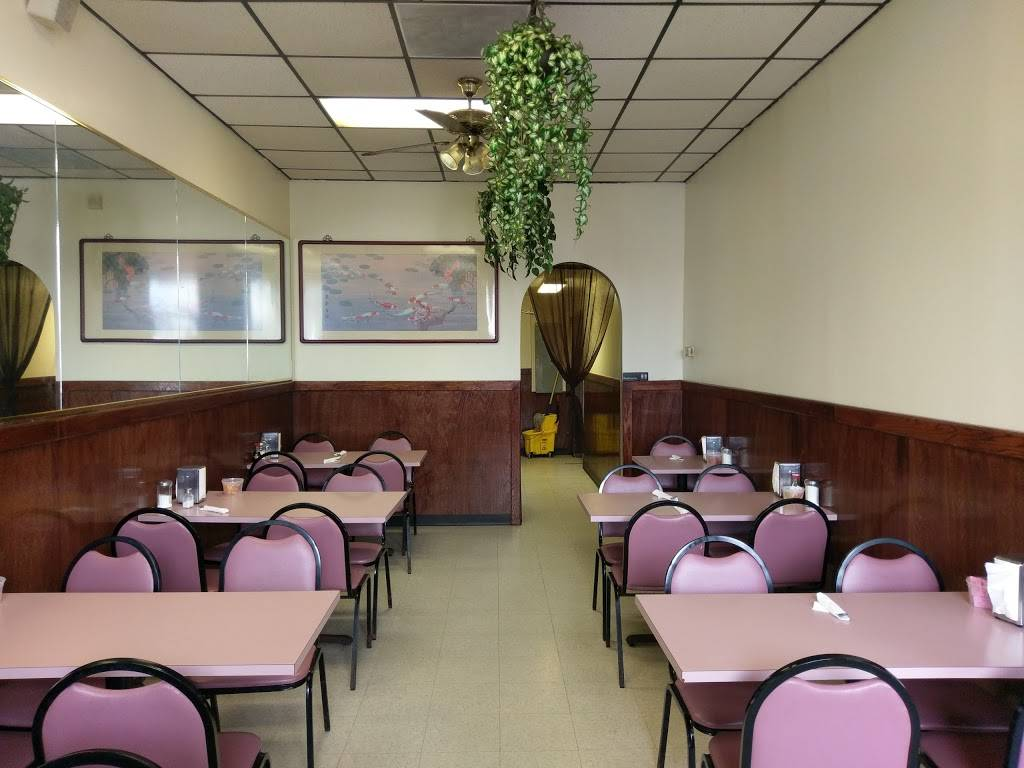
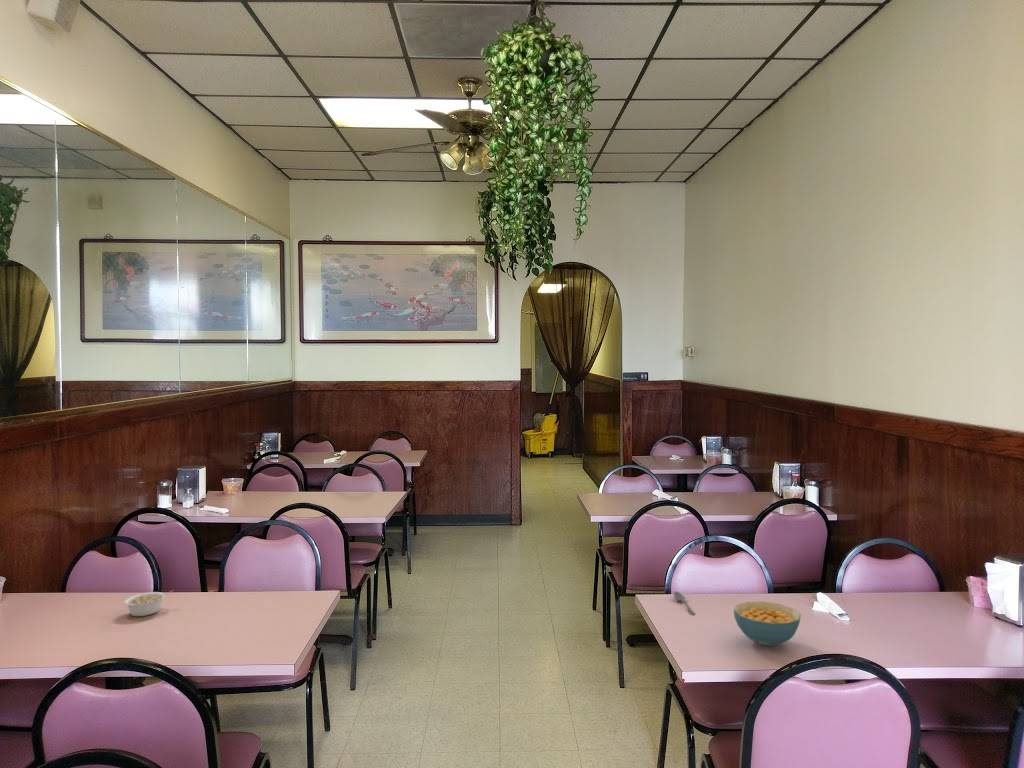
+ spoon [673,591,696,616]
+ cereal bowl [733,601,802,647]
+ legume [123,589,175,617]
